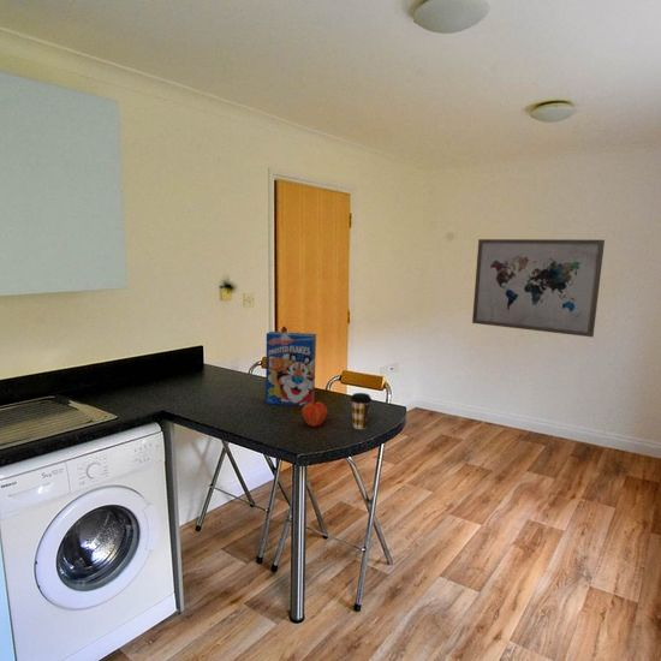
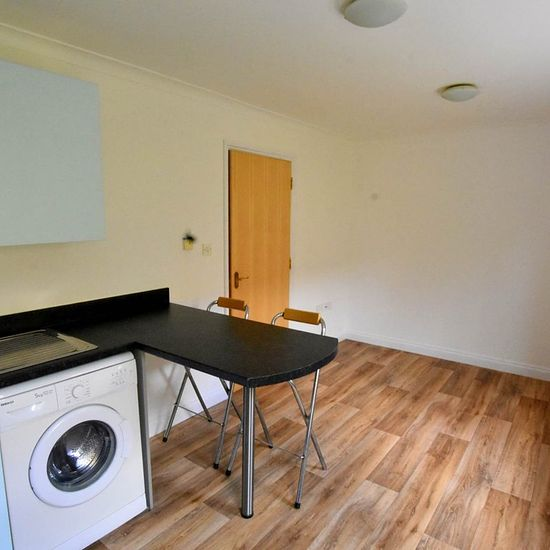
- cereal box [264,330,317,407]
- wall art [471,238,606,338]
- coffee cup [350,392,373,430]
- fruit [300,399,329,428]
